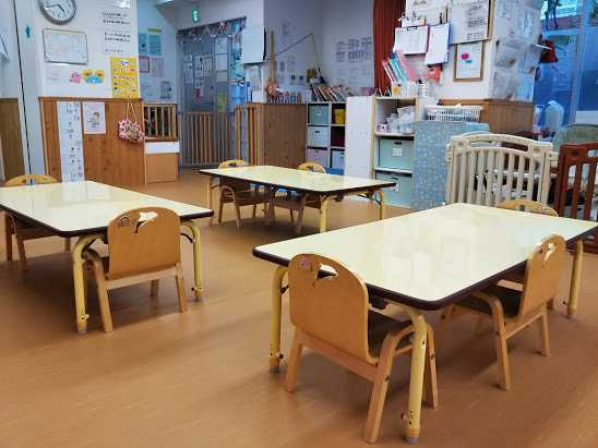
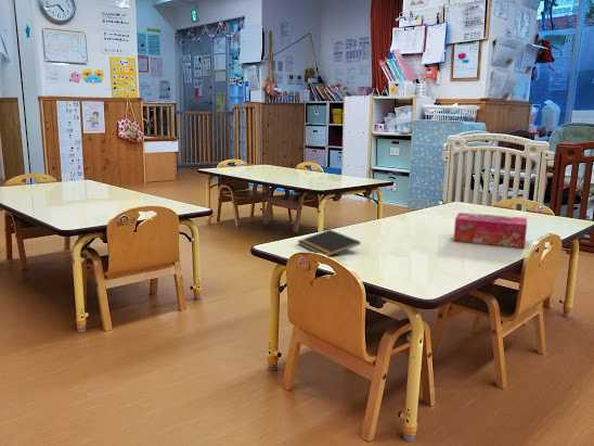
+ tissue box [453,212,528,249]
+ notepad [297,229,362,257]
